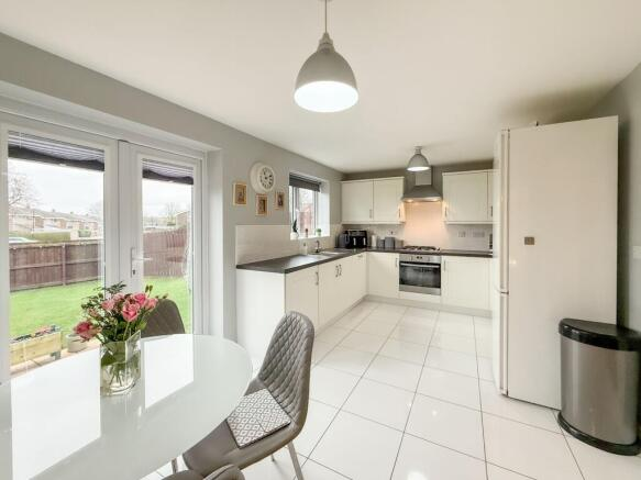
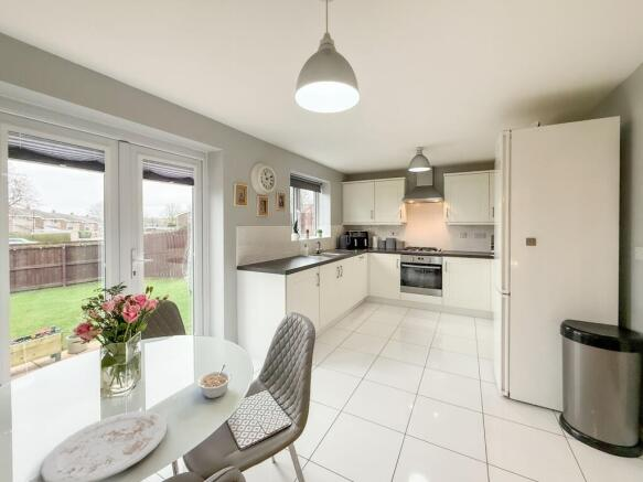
+ legume [196,364,233,399]
+ plate [40,410,168,482]
